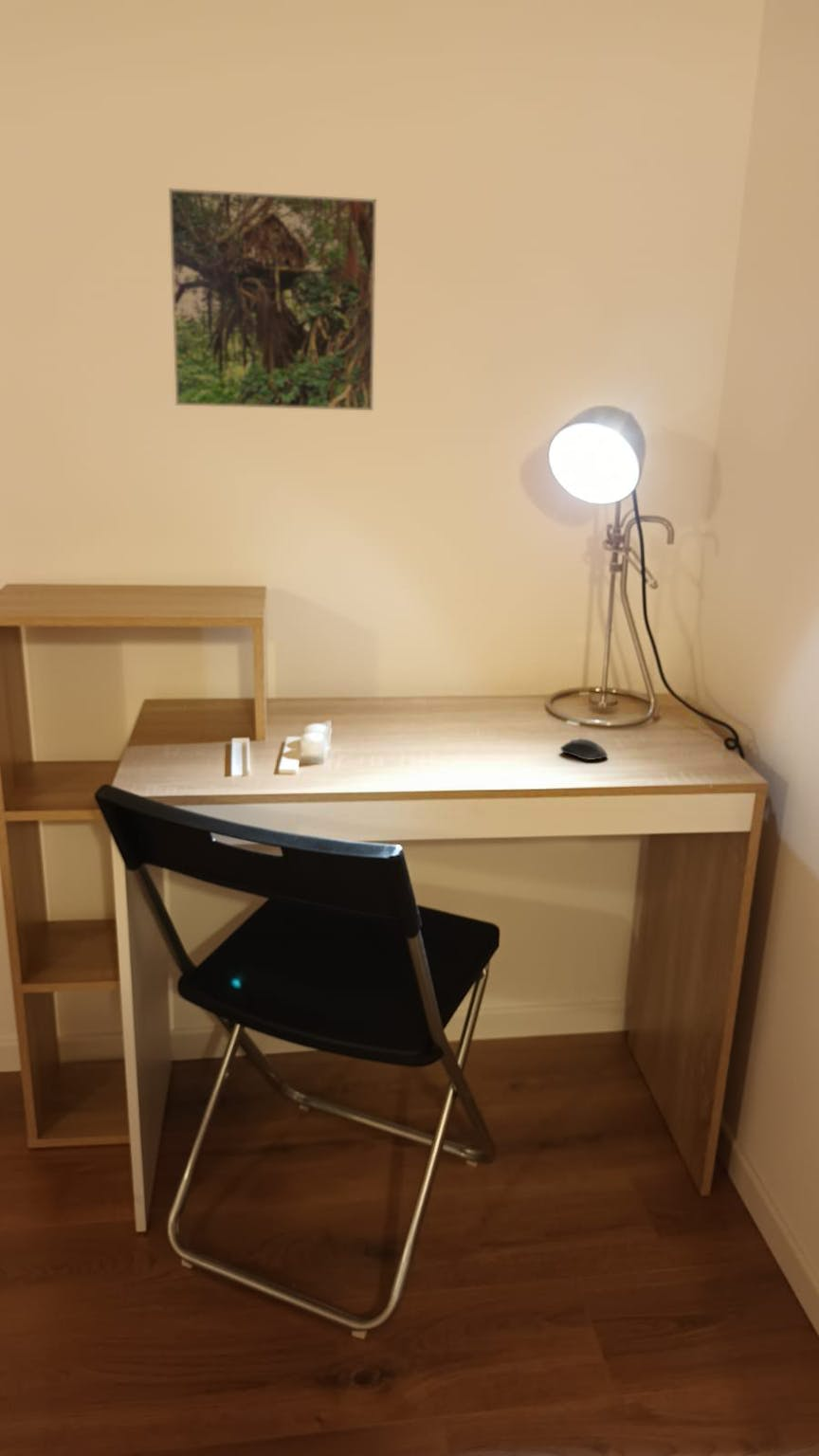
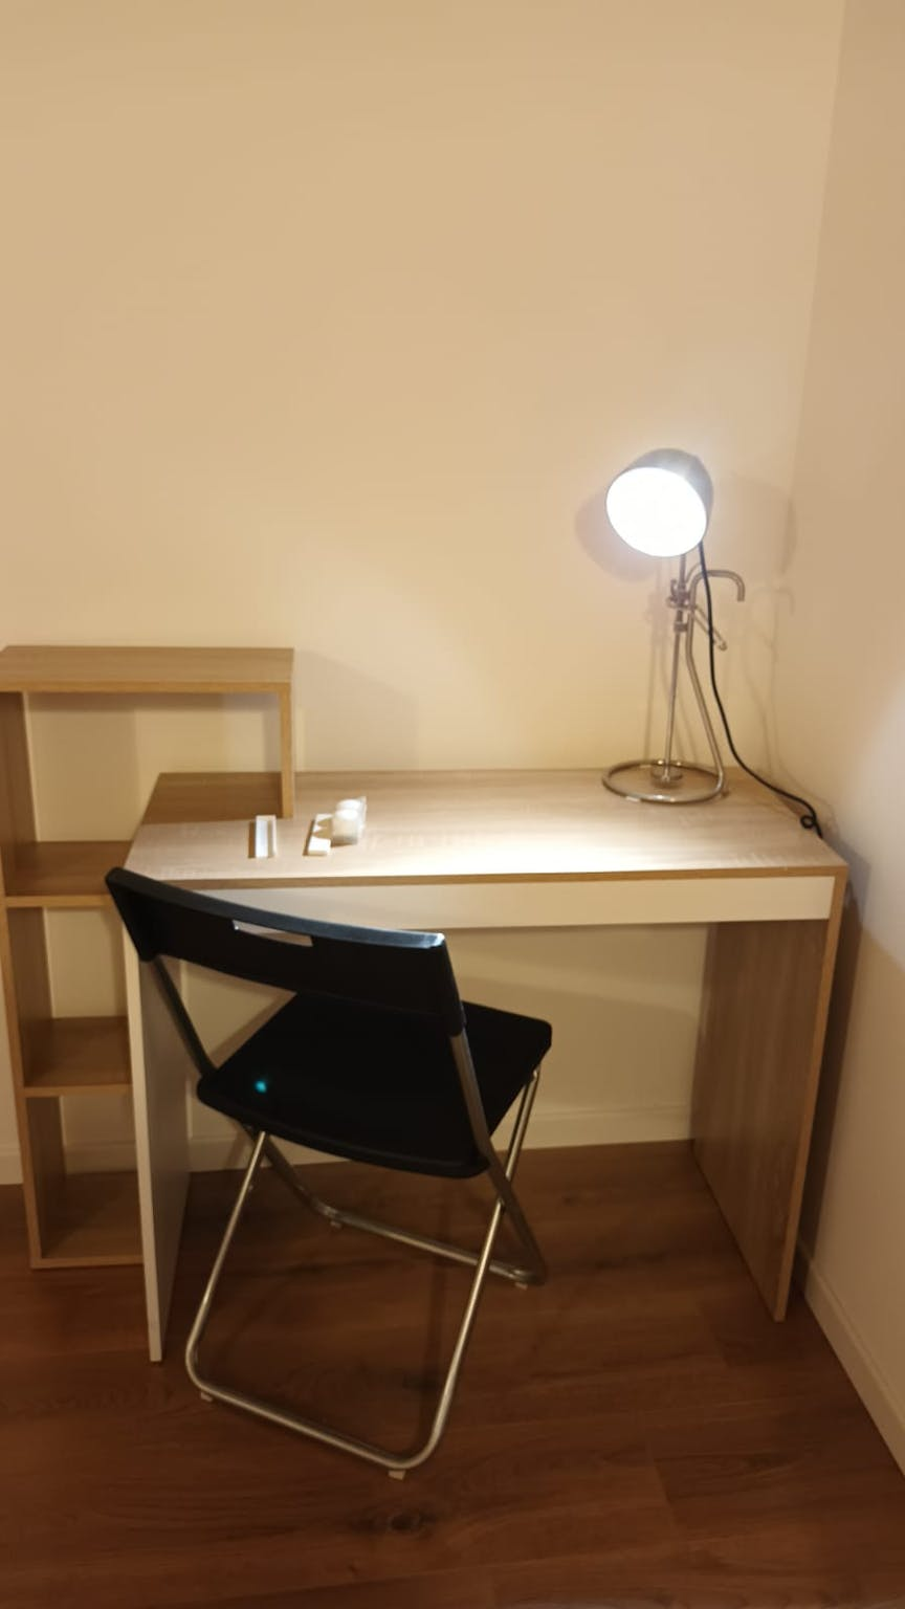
- computer mouse [559,737,609,761]
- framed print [168,188,377,411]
